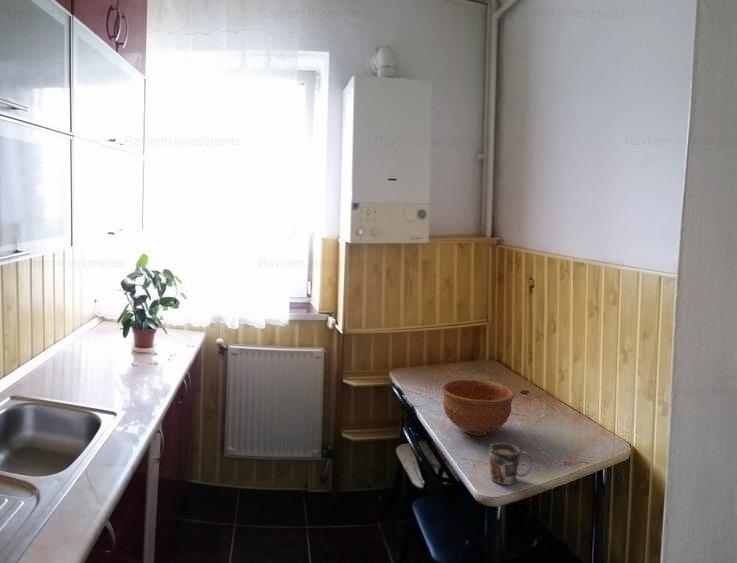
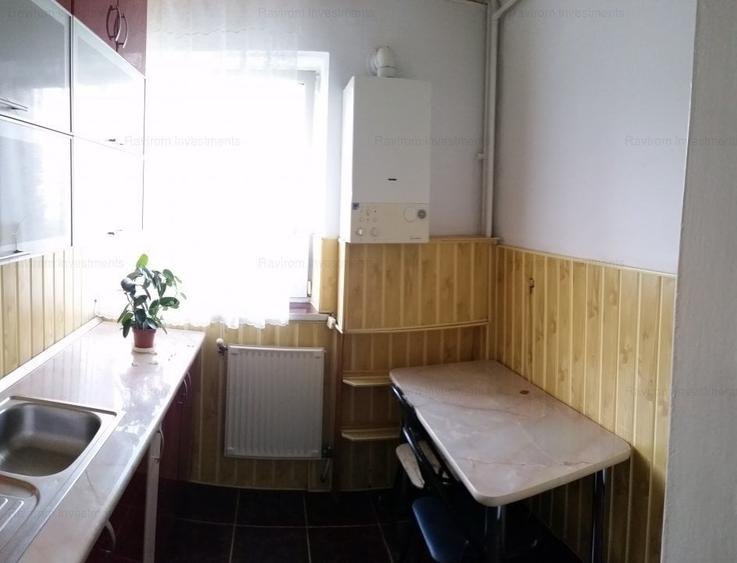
- bowl [440,378,516,436]
- mug [488,441,533,486]
